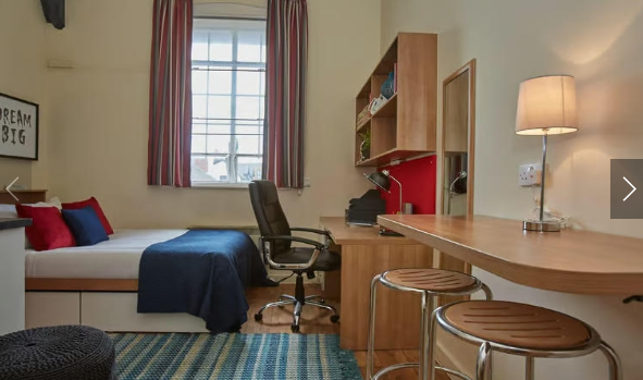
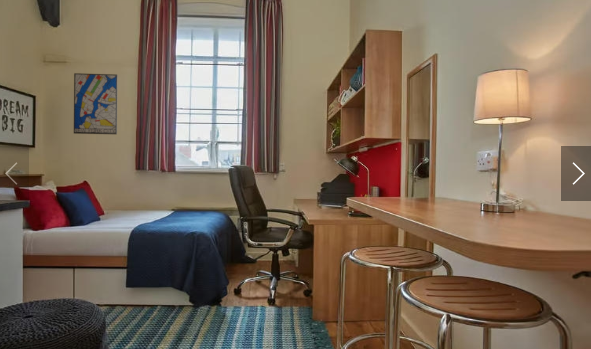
+ wall art [73,72,119,135]
